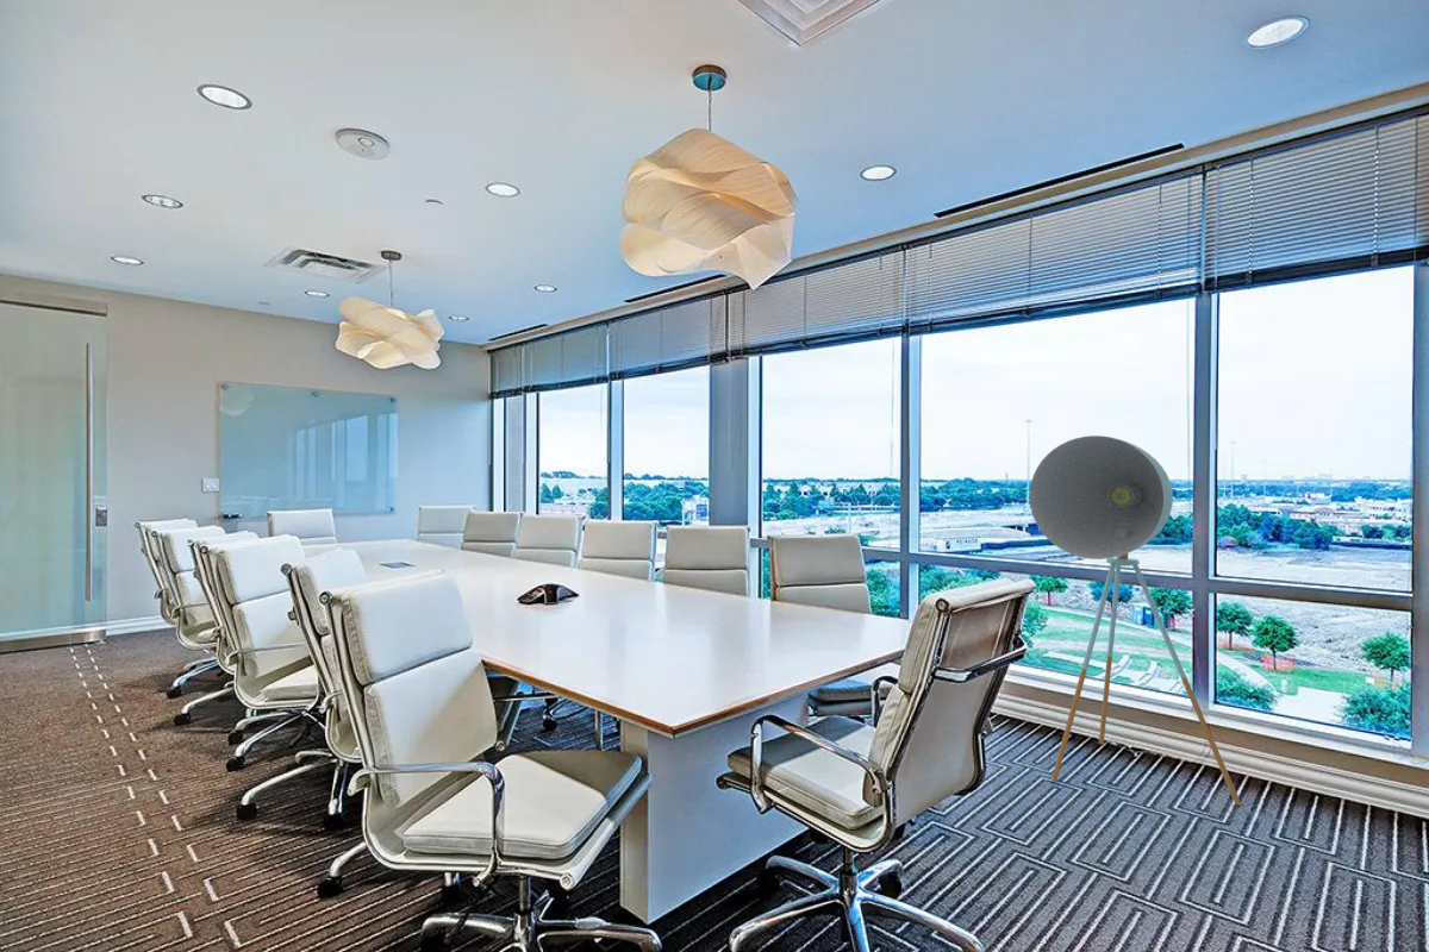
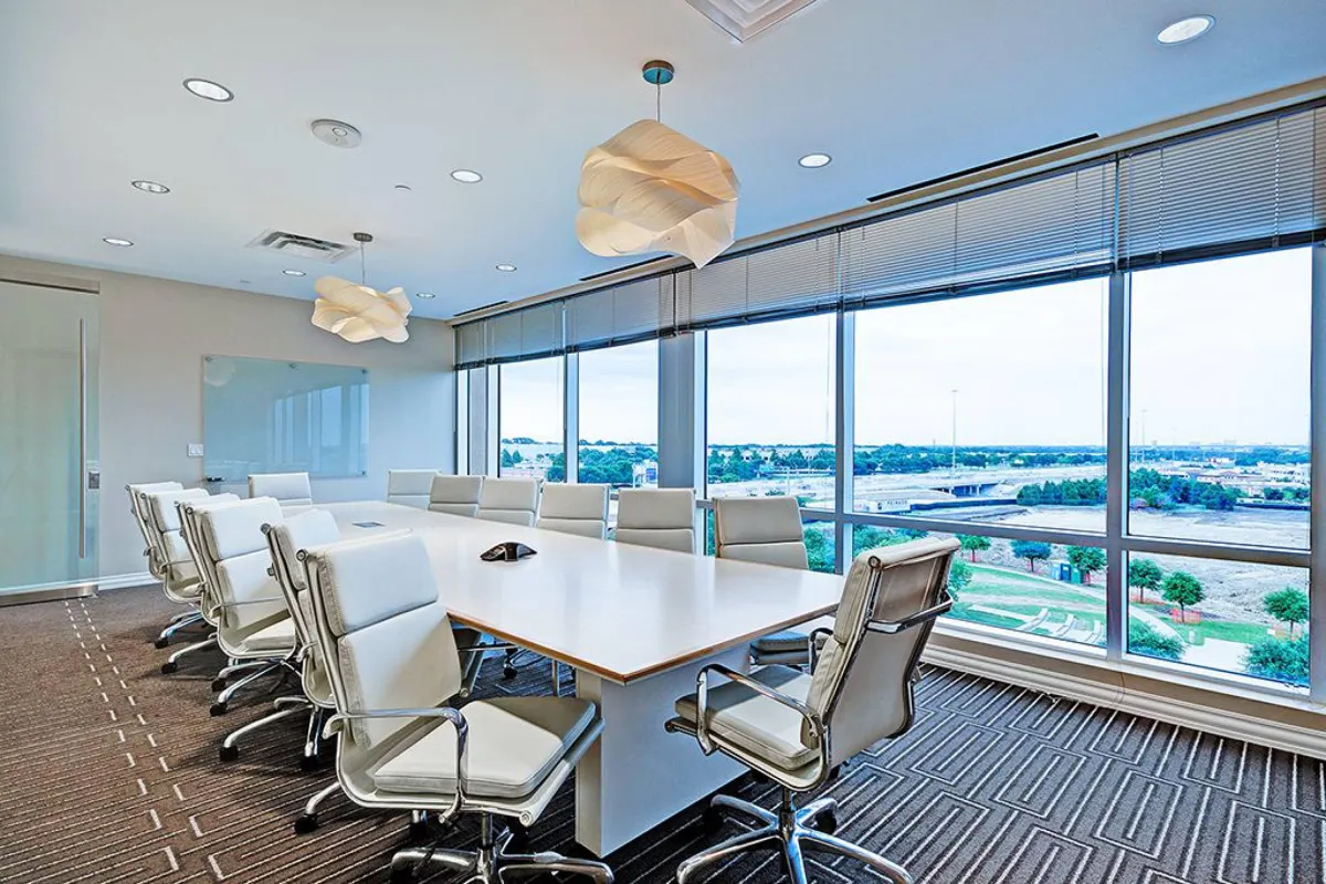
- floor lamp [1029,434,1242,807]
